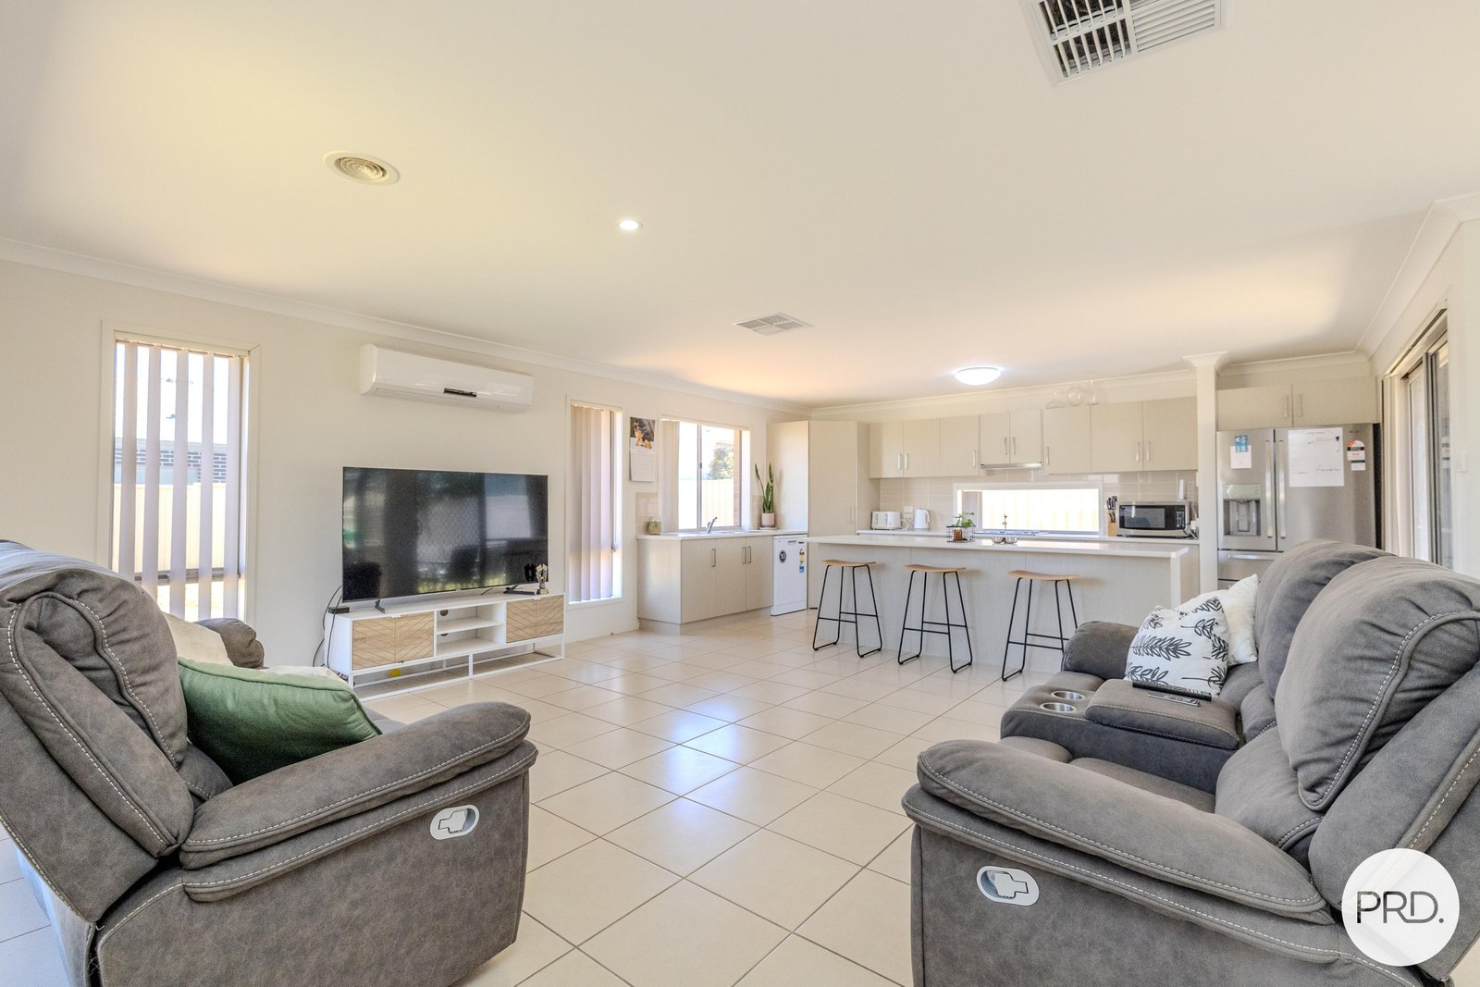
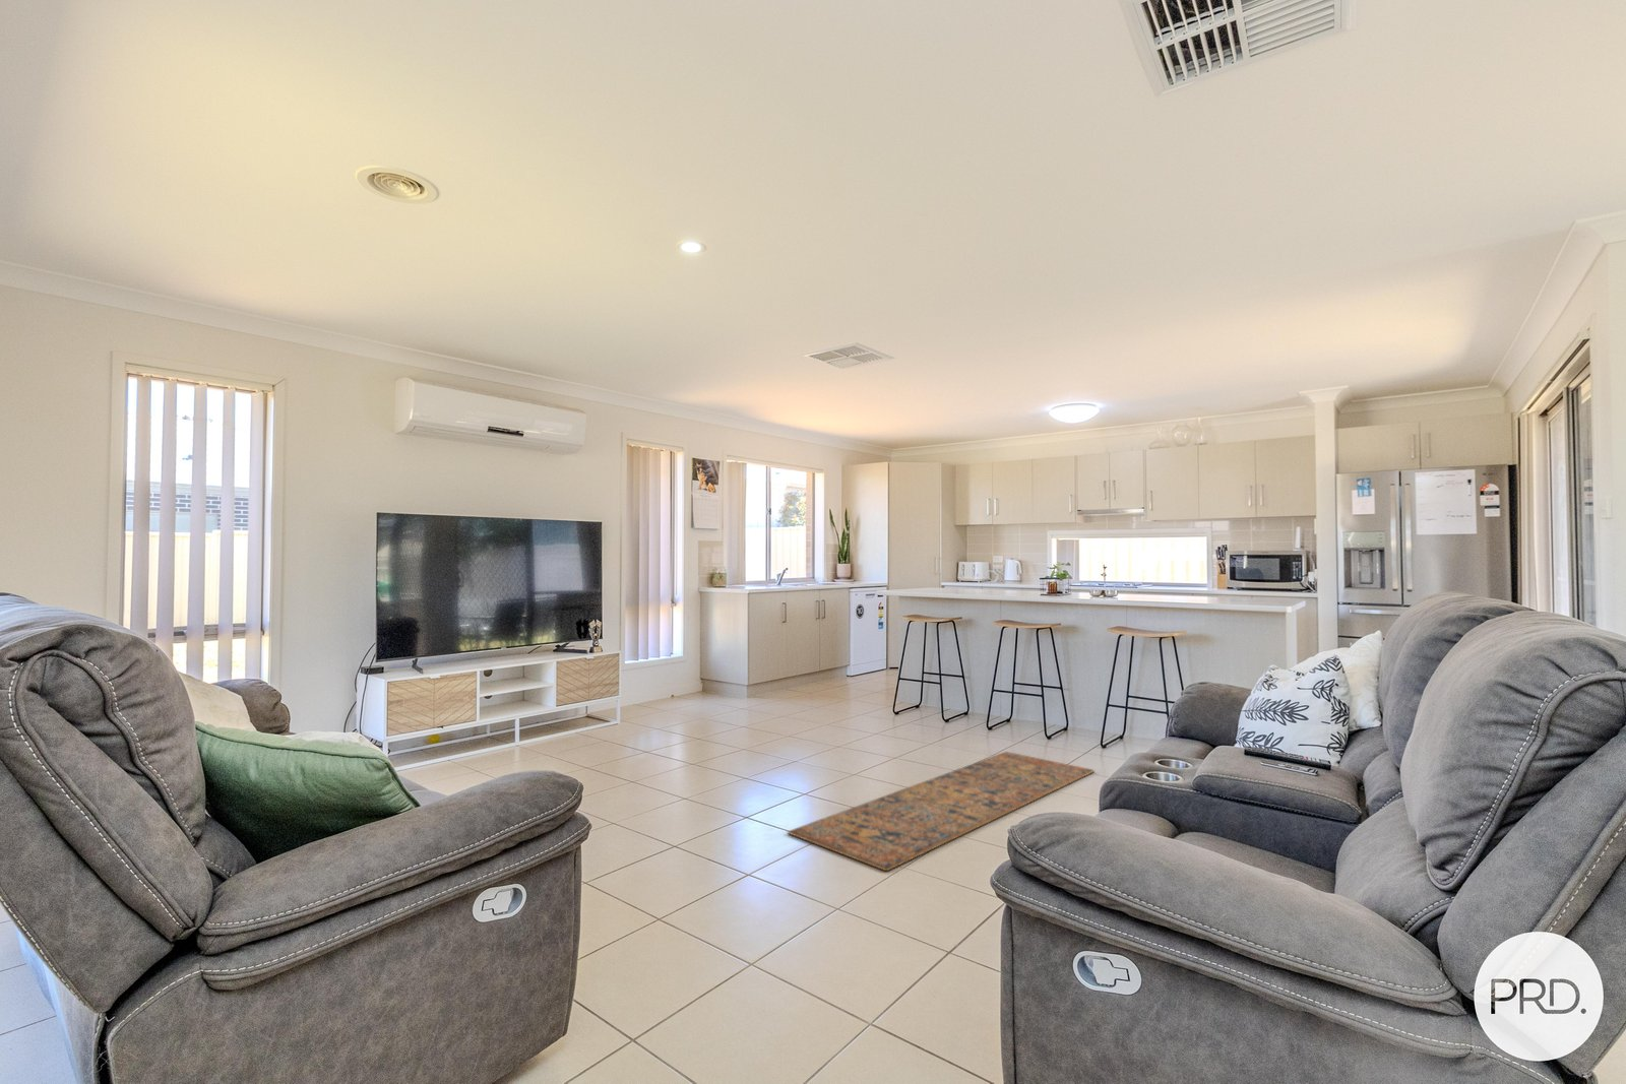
+ rug [785,751,1096,871]
